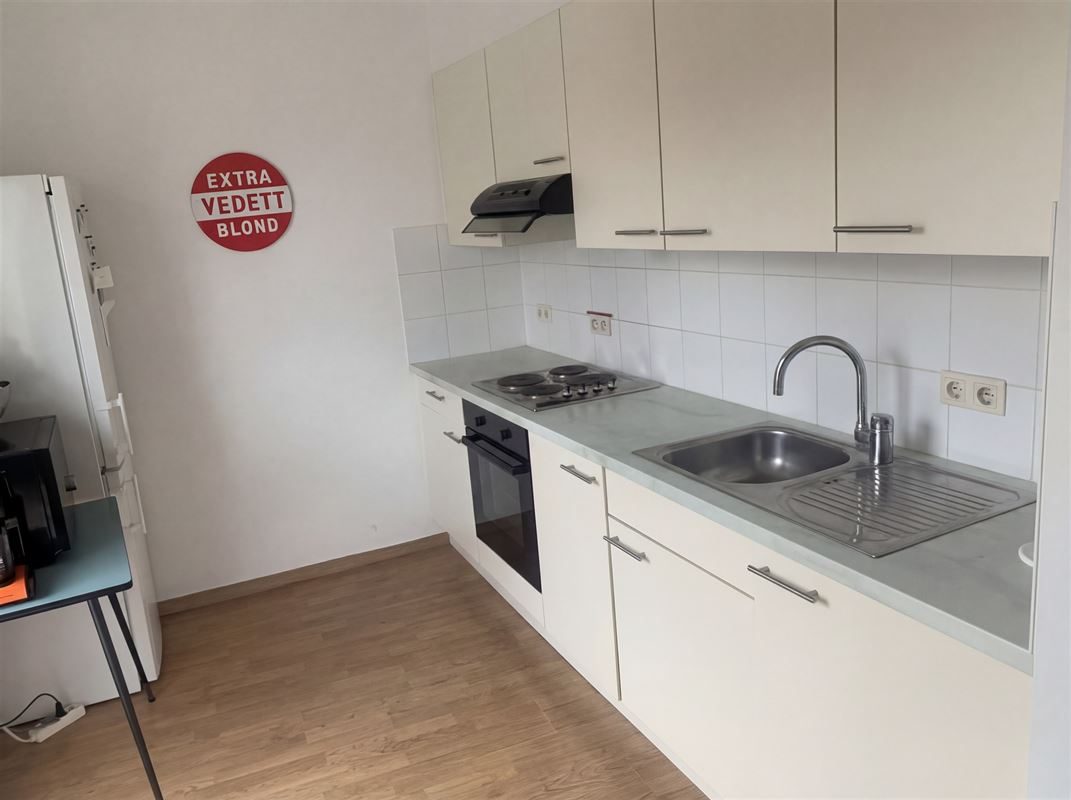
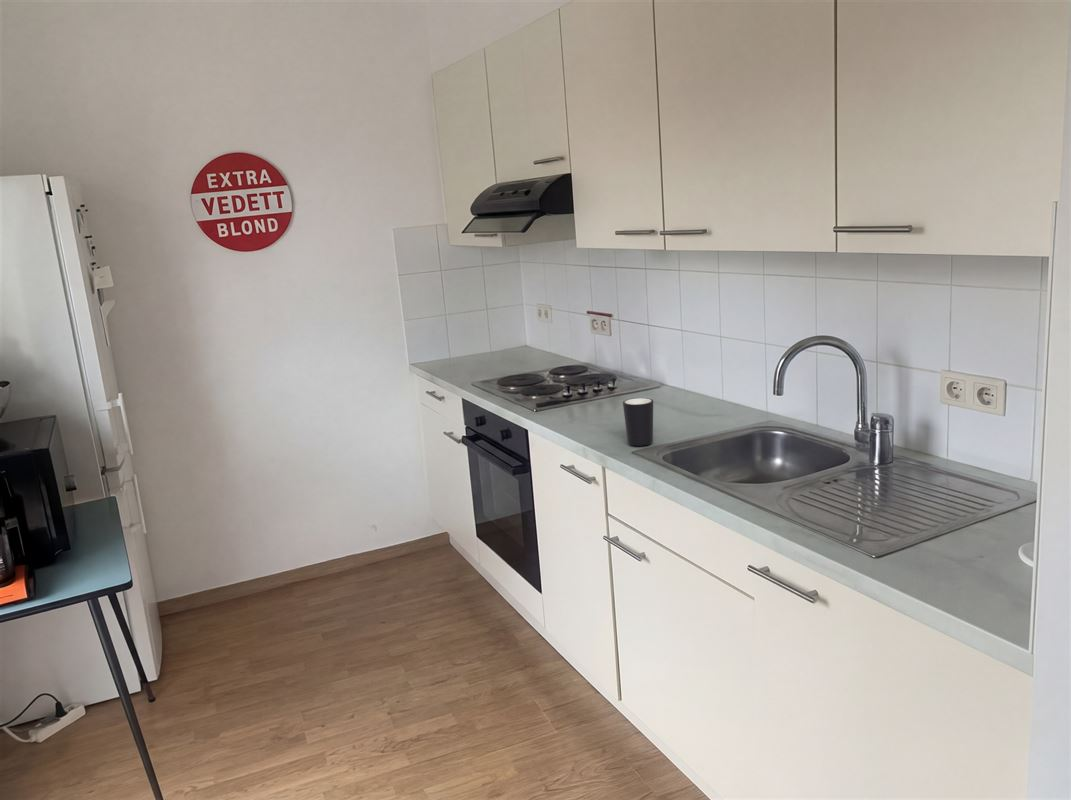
+ mug [622,397,654,447]
